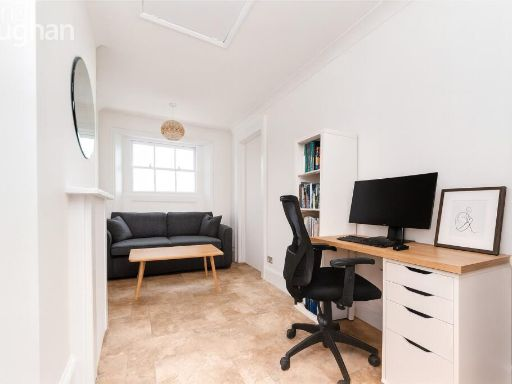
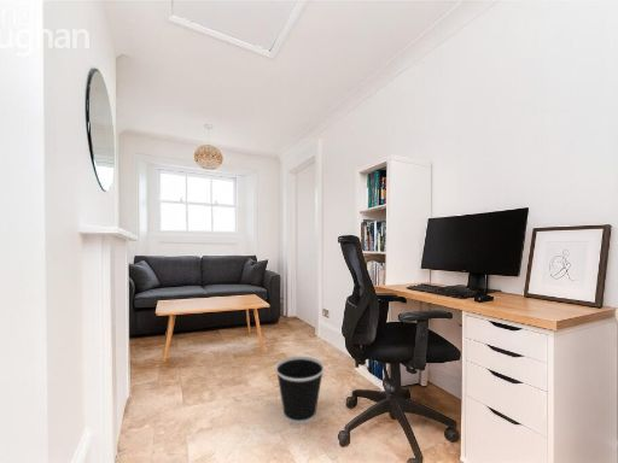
+ wastebasket [274,354,325,424]
